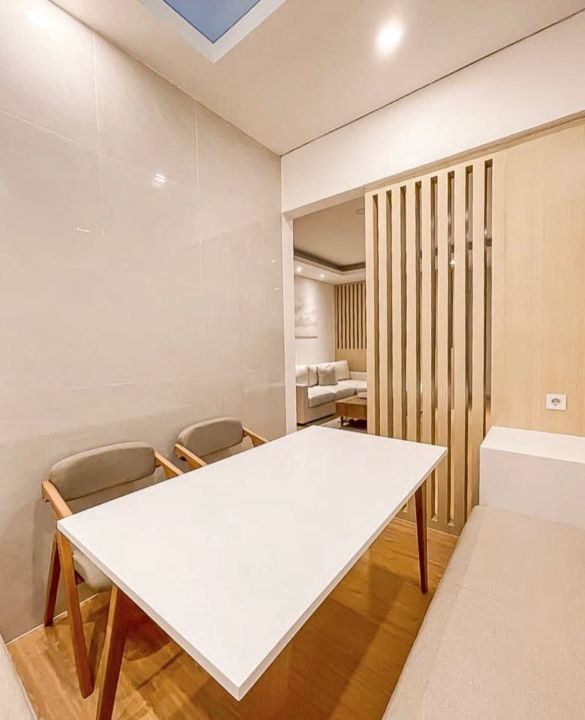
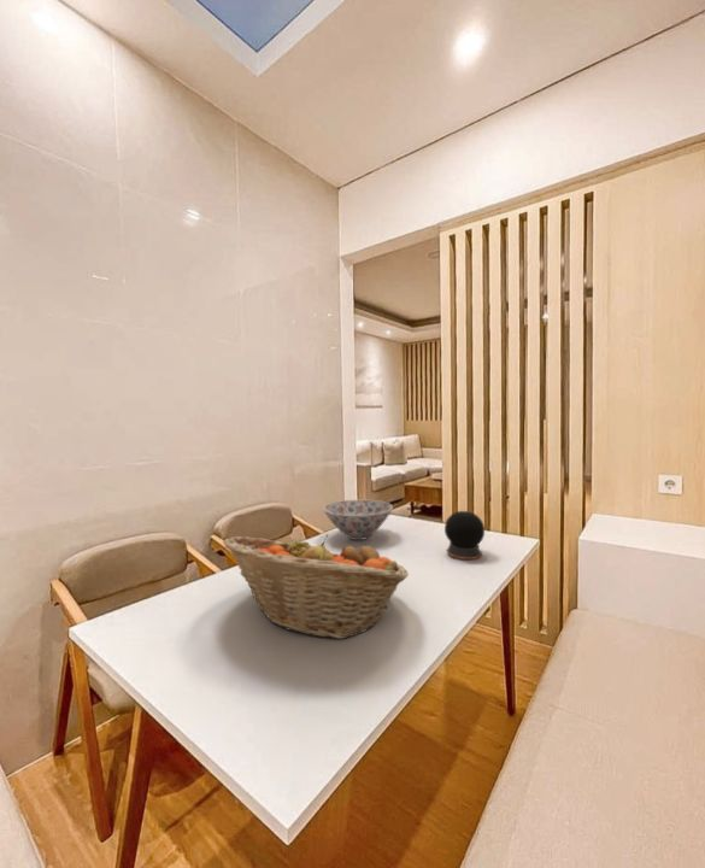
+ bowl [322,499,394,541]
+ fruit basket [222,533,410,640]
+ speaker [443,510,486,561]
